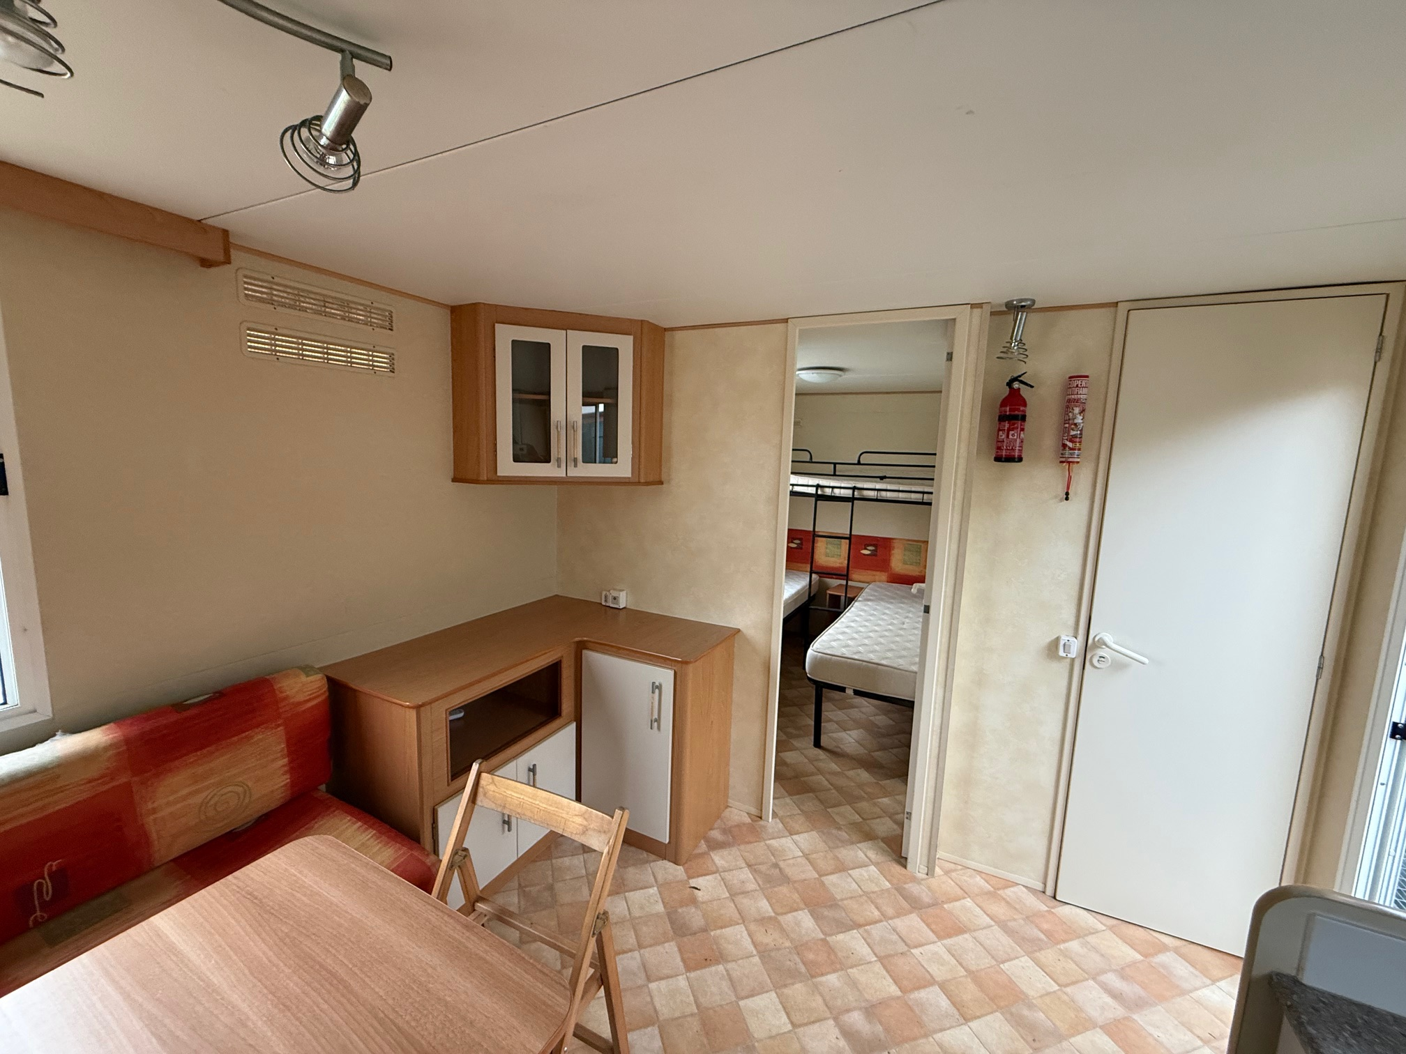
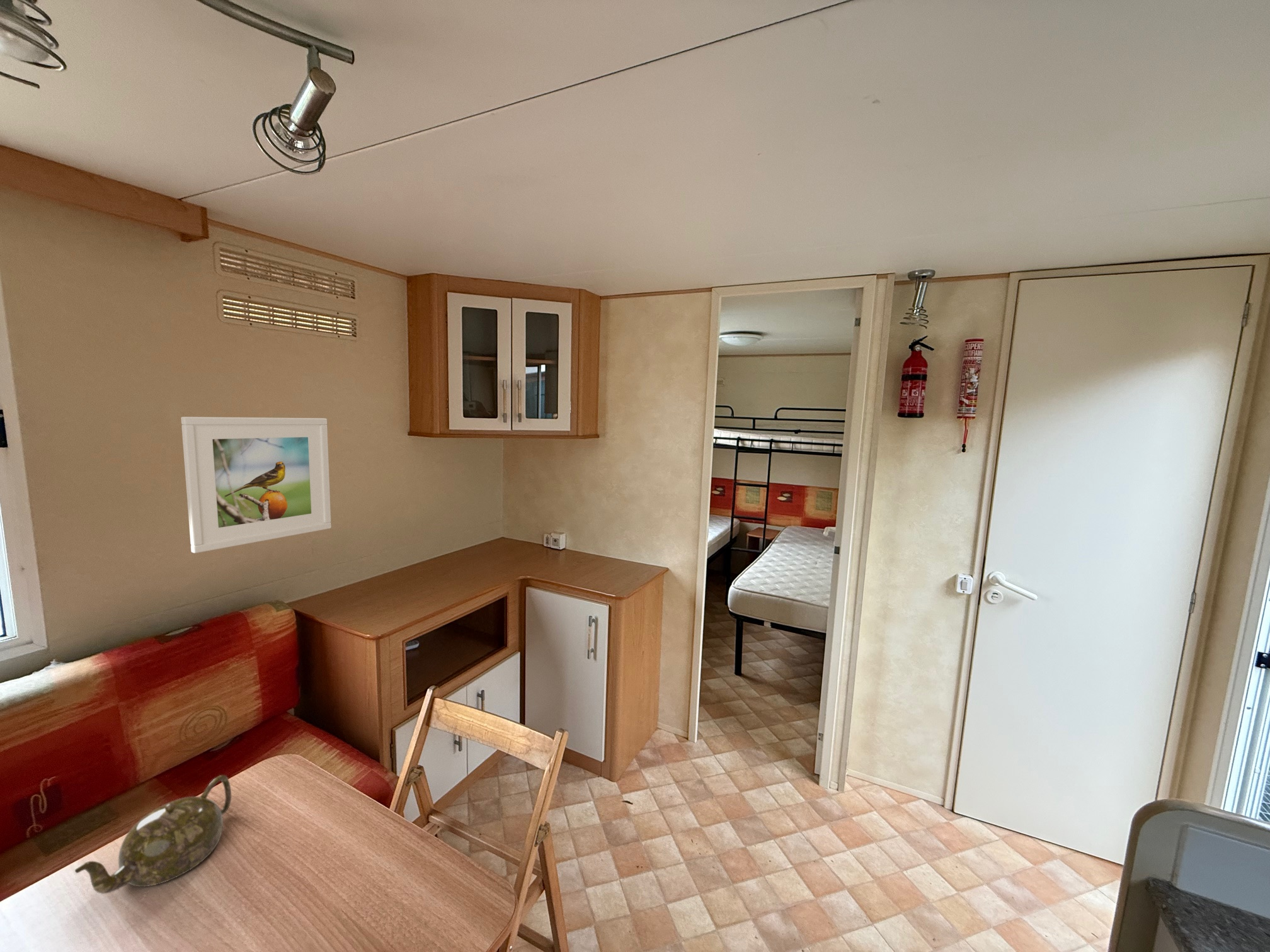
+ teapot [74,774,232,895]
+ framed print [180,416,332,554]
